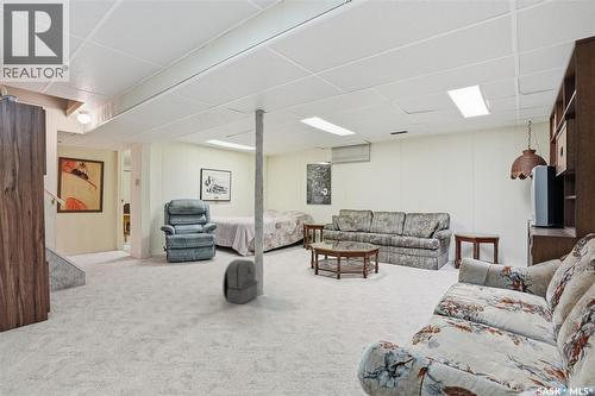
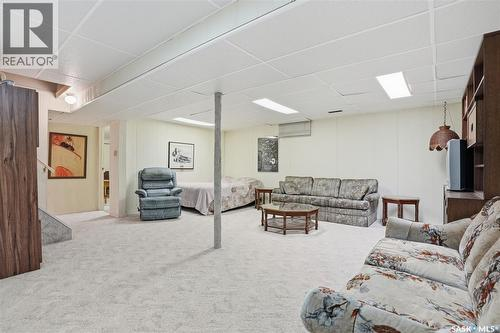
- backpack [221,258,258,304]
